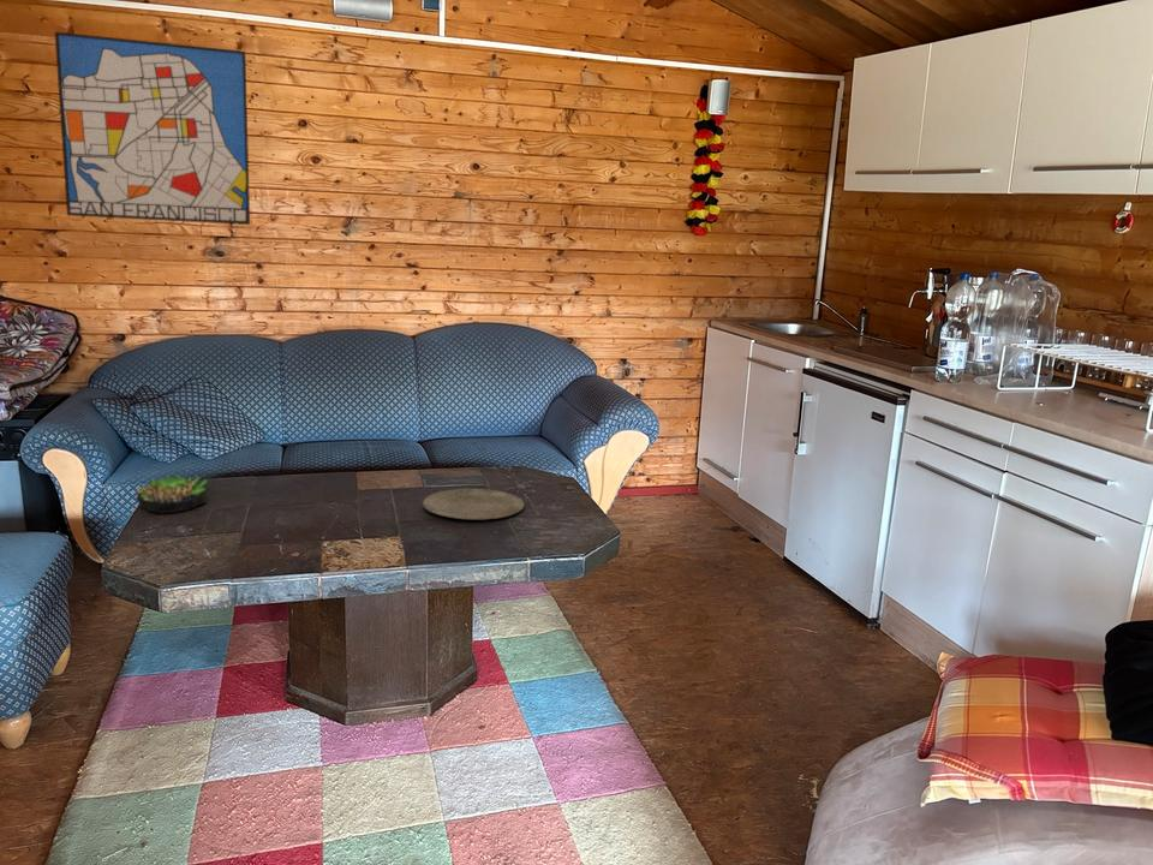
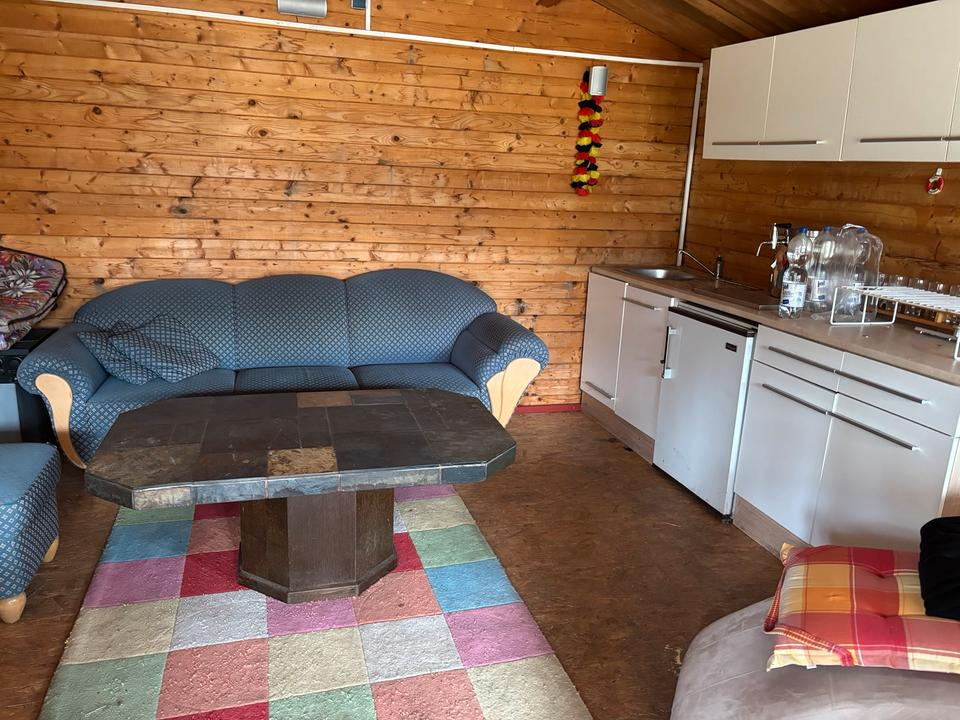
- succulent plant [135,472,208,515]
- plate [422,488,525,520]
- wall art [54,31,251,226]
